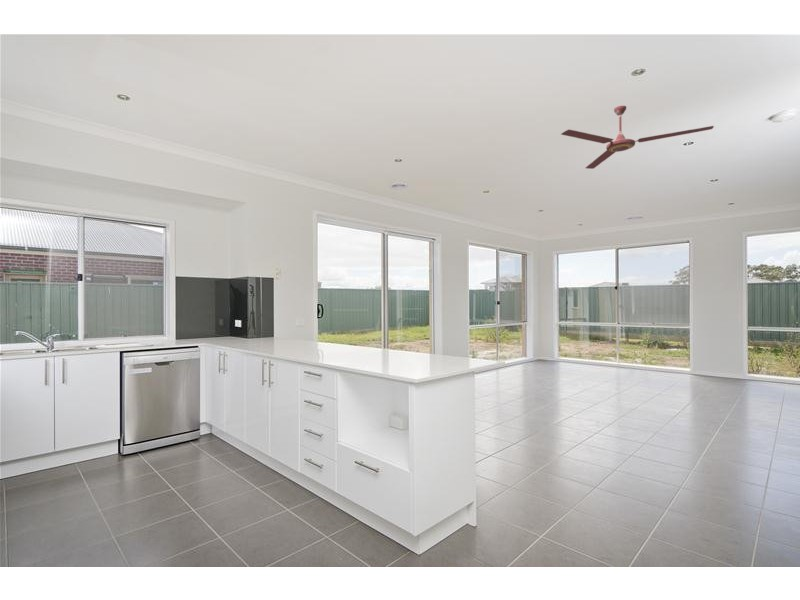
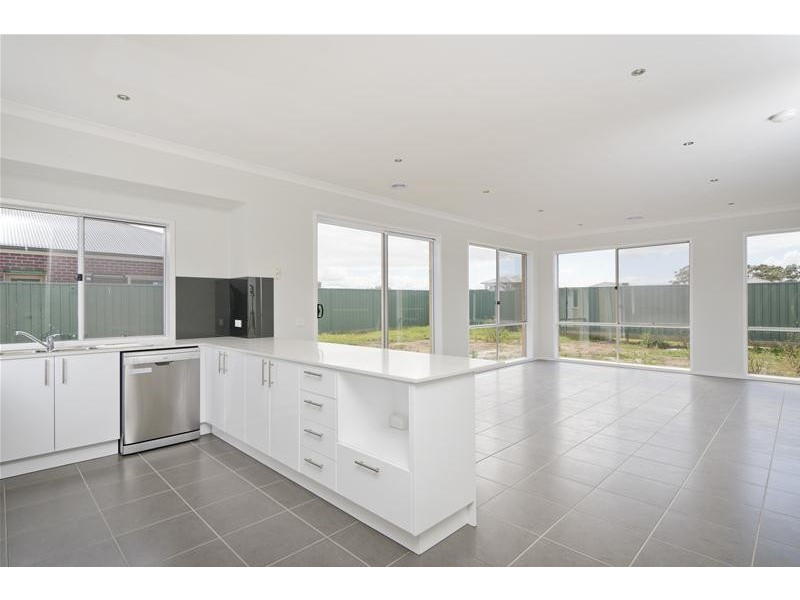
- ceiling fan [560,105,715,170]
